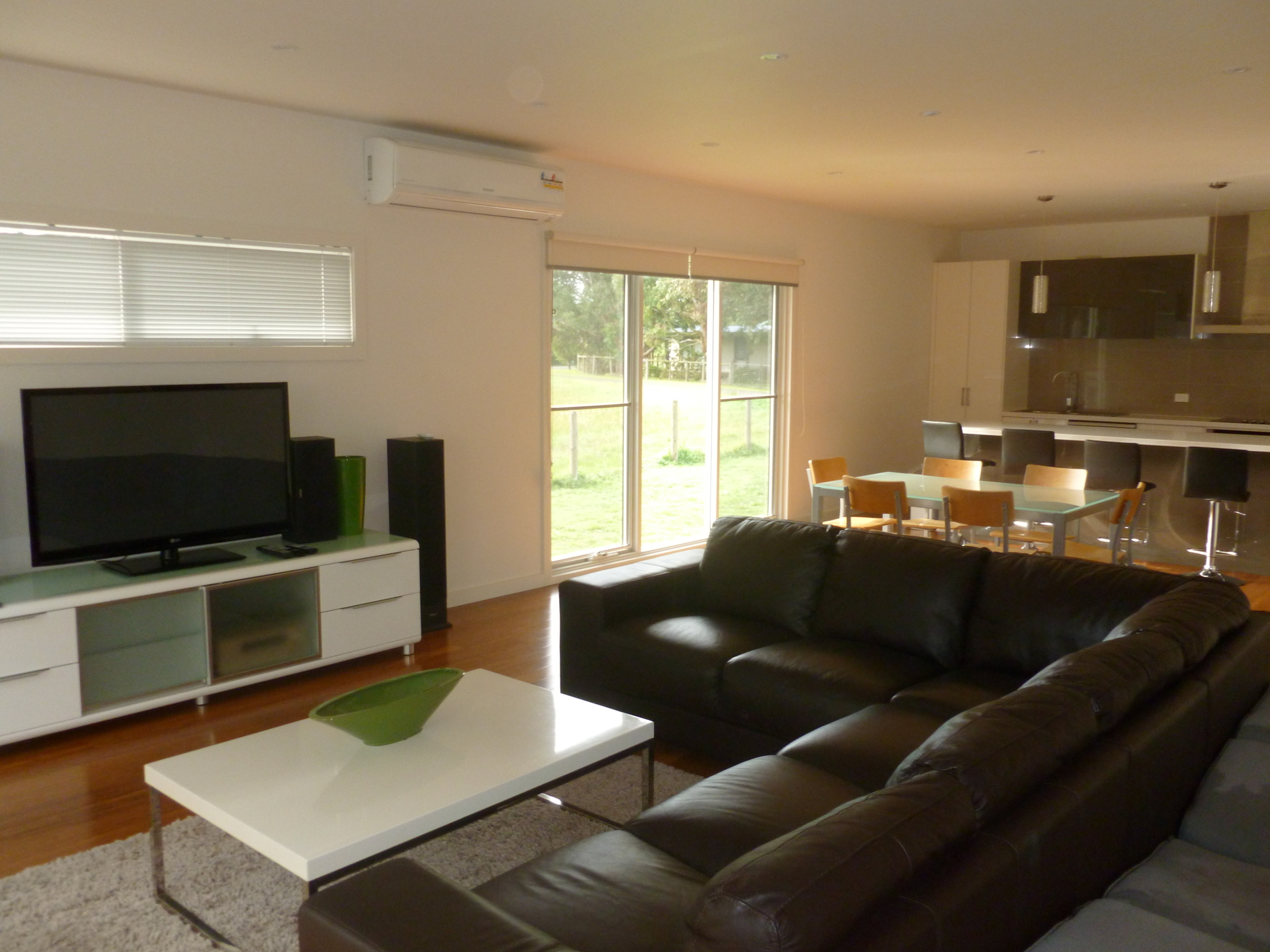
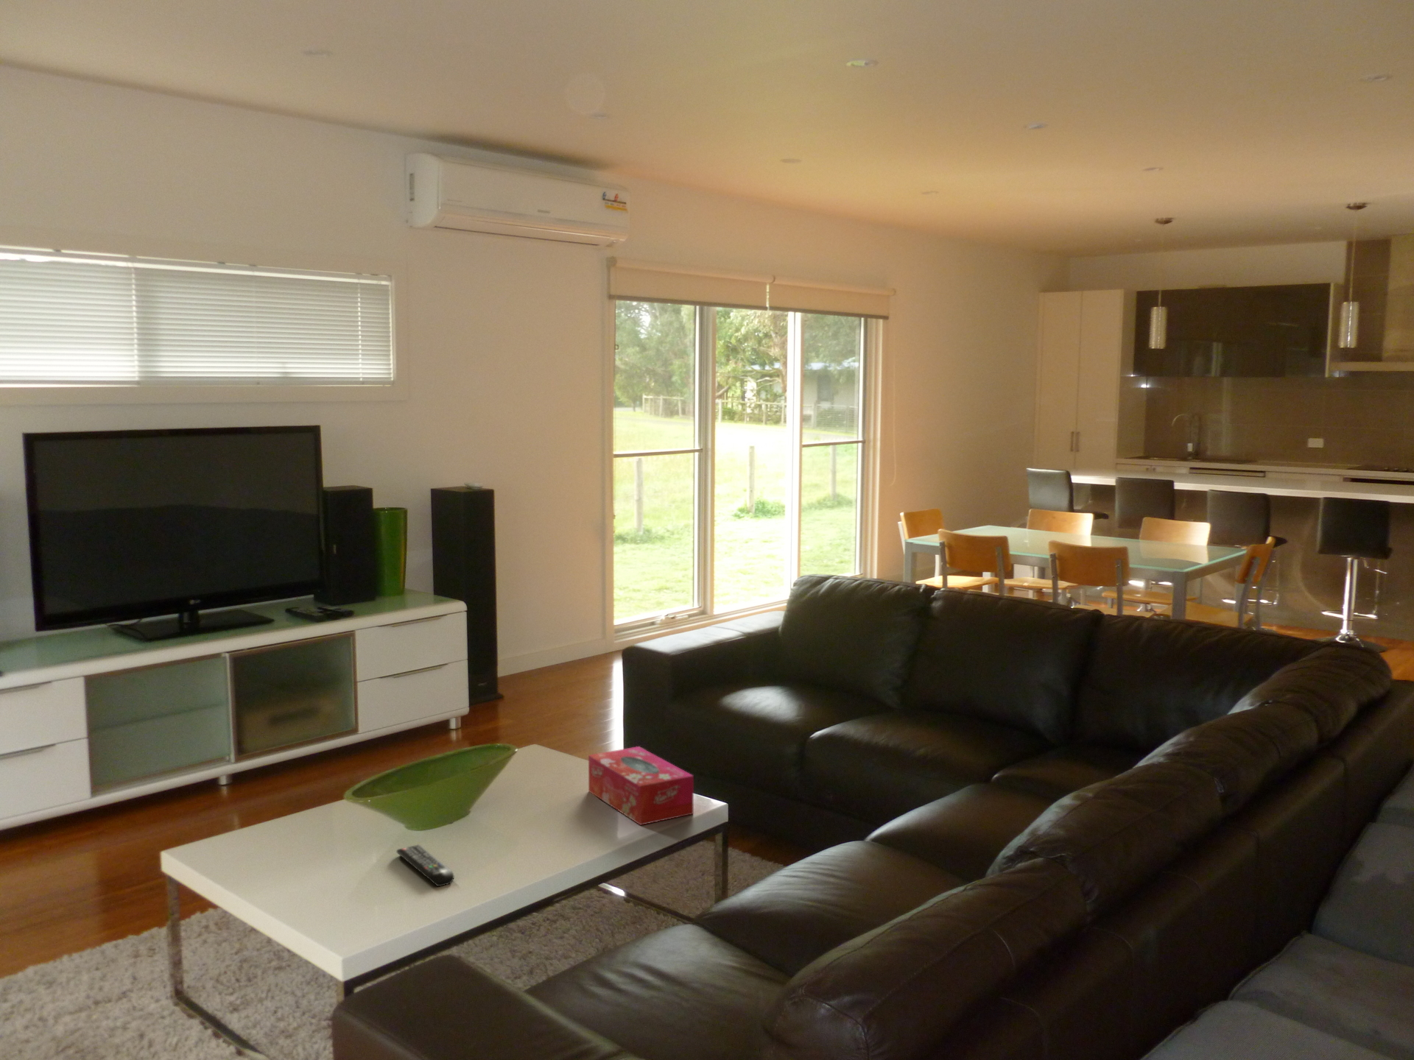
+ tissue box [588,746,695,826]
+ remote control [395,844,454,887]
